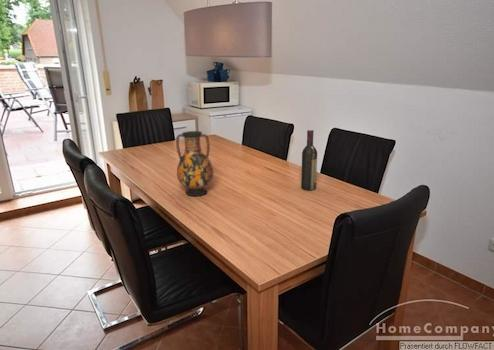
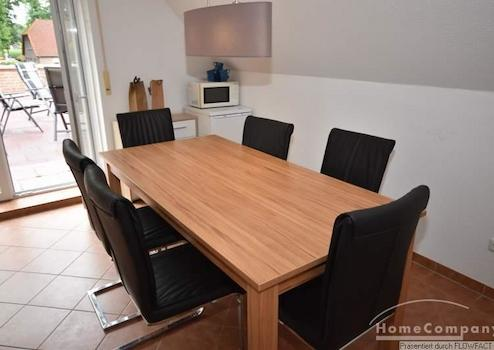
- wine bottle [300,129,318,191]
- vase [175,130,214,197]
